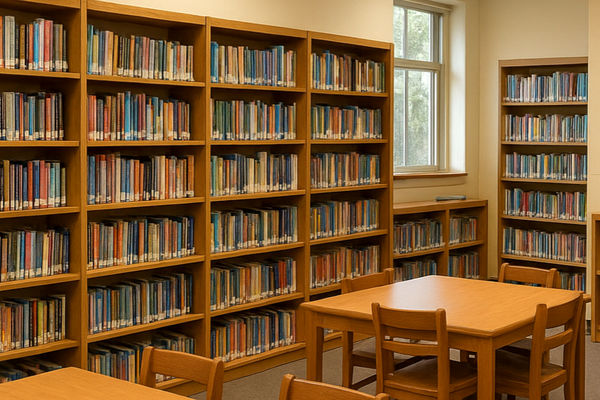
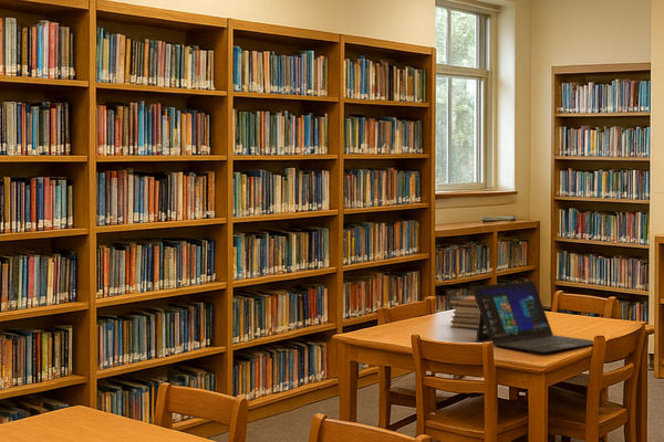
+ laptop [470,280,594,354]
+ book stack [448,295,486,330]
